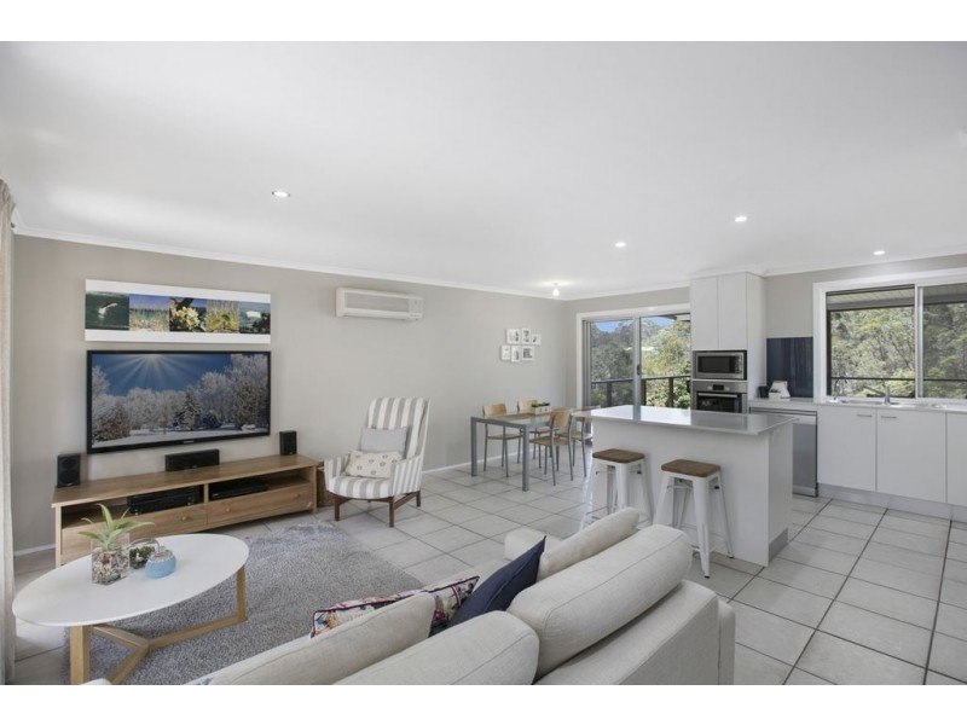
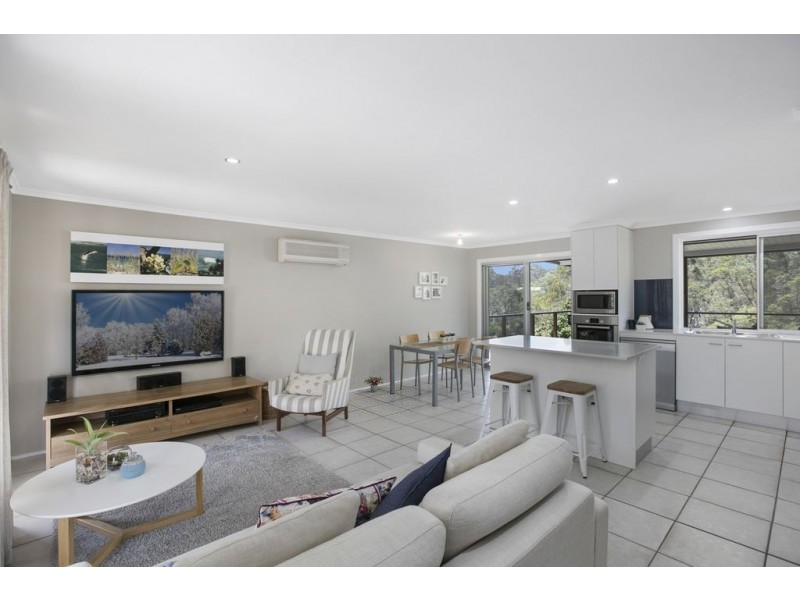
+ potted plant [363,375,384,393]
